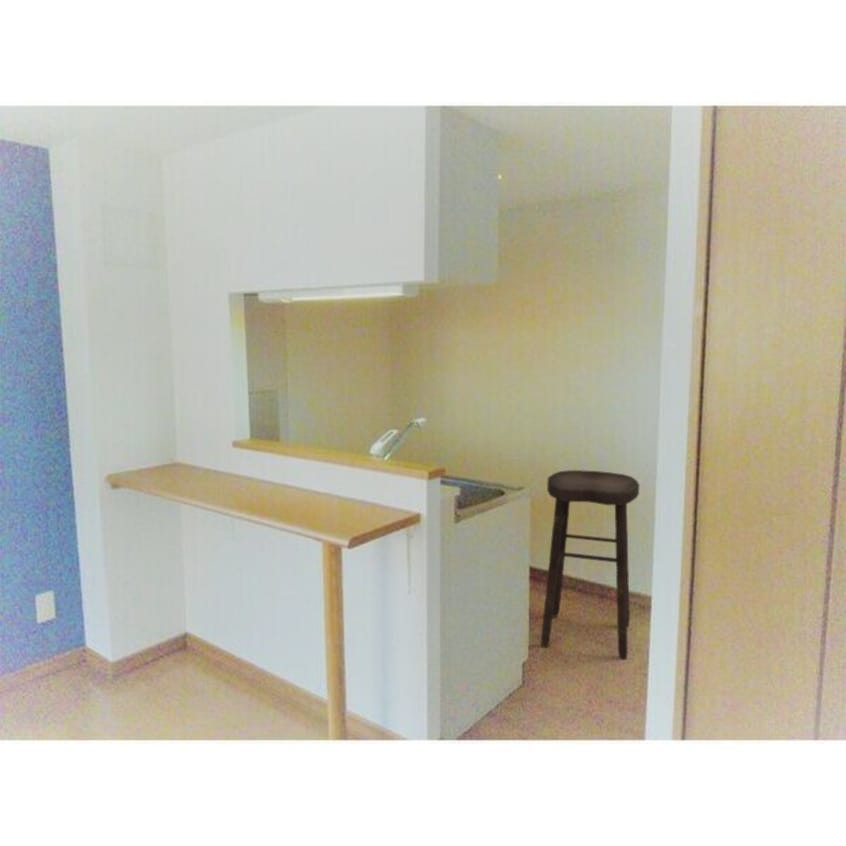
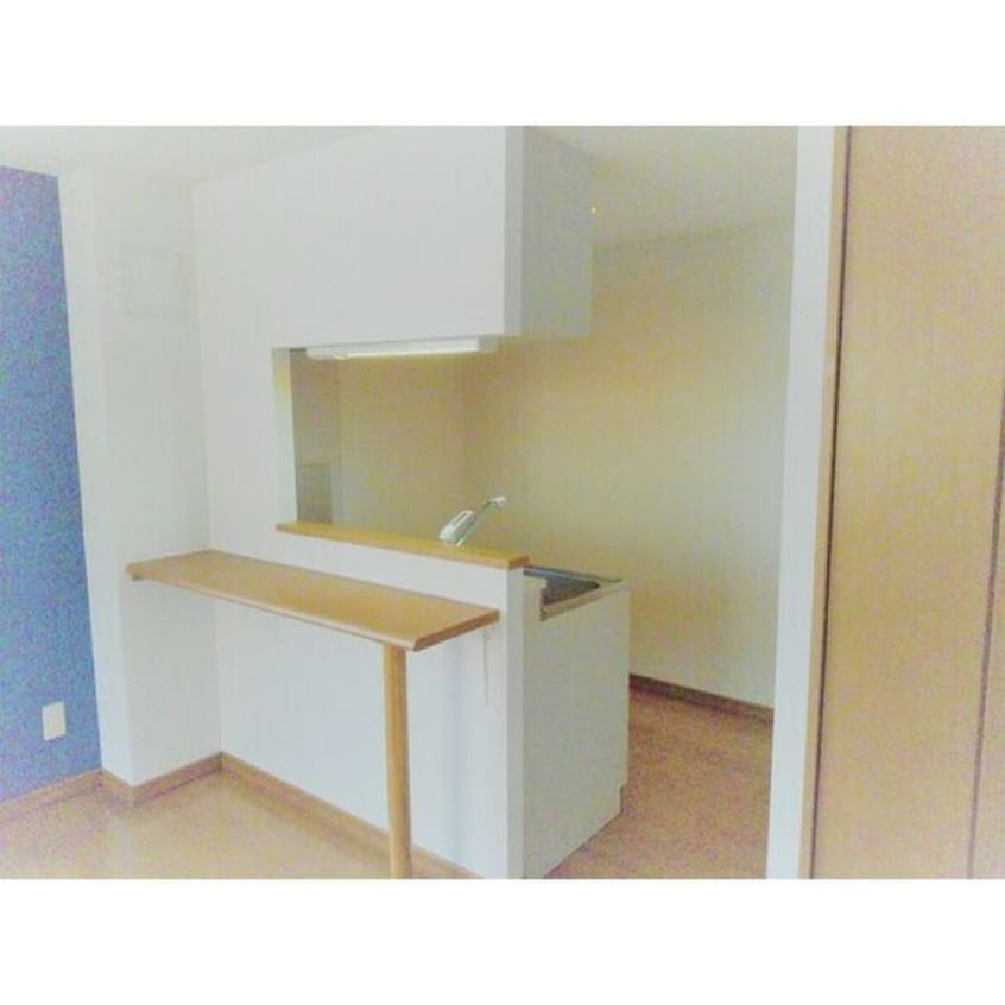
- stool [540,469,640,661]
